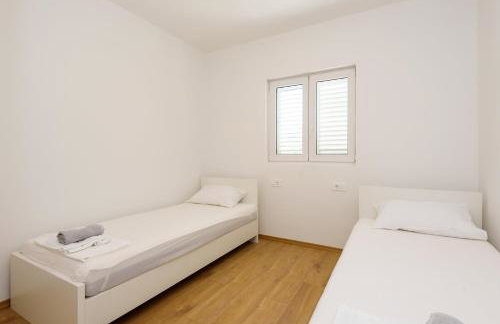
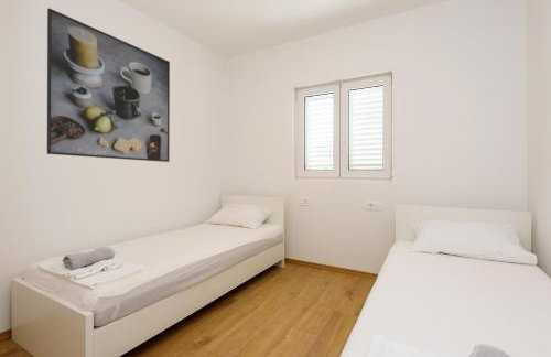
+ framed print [46,7,171,163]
